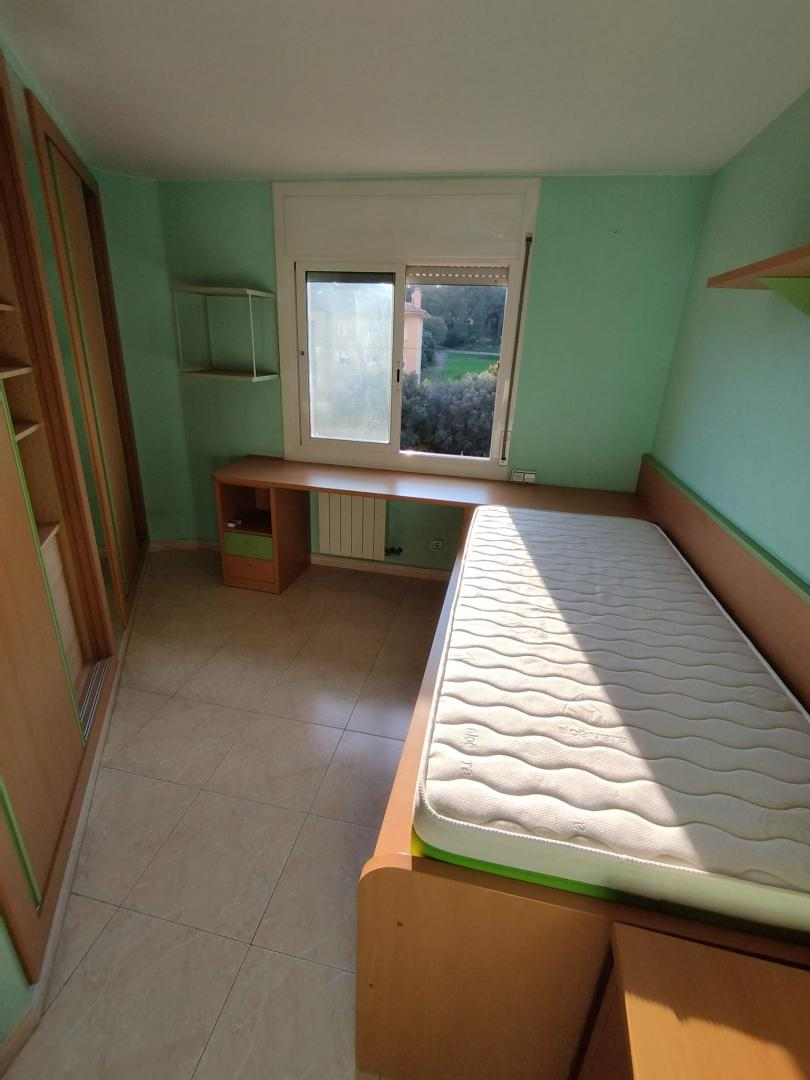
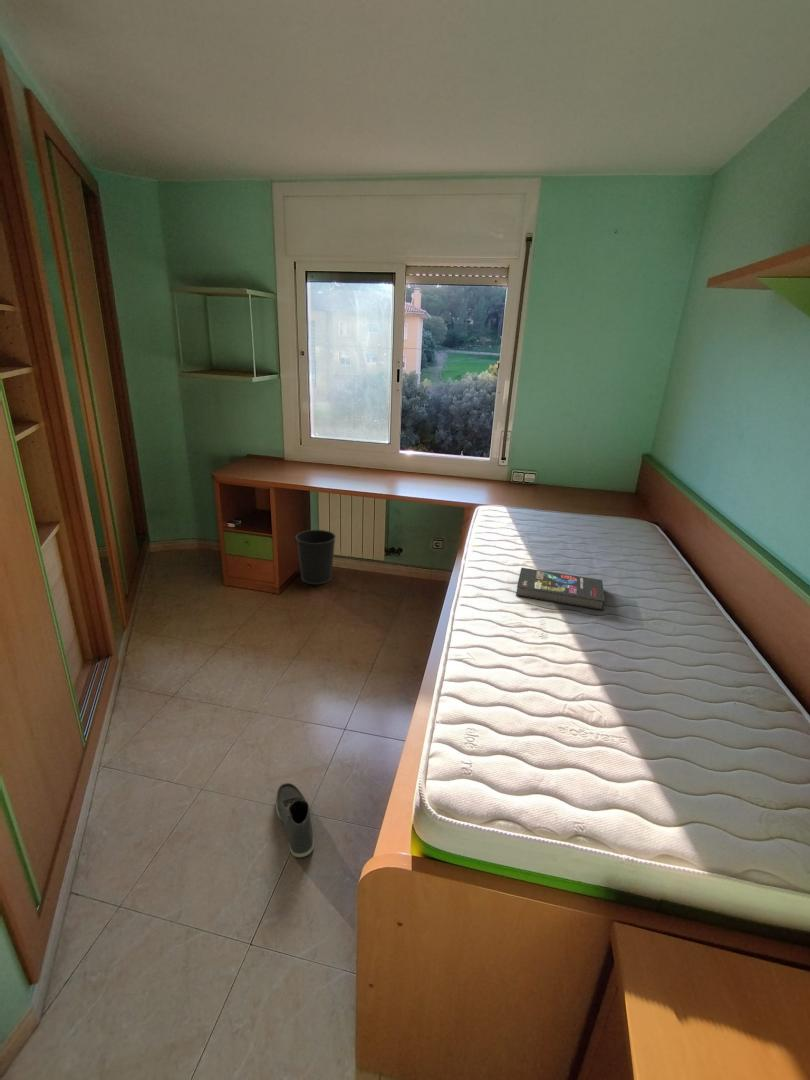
+ book [515,567,606,611]
+ wastebasket [295,529,337,585]
+ sneaker [275,782,315,858]
